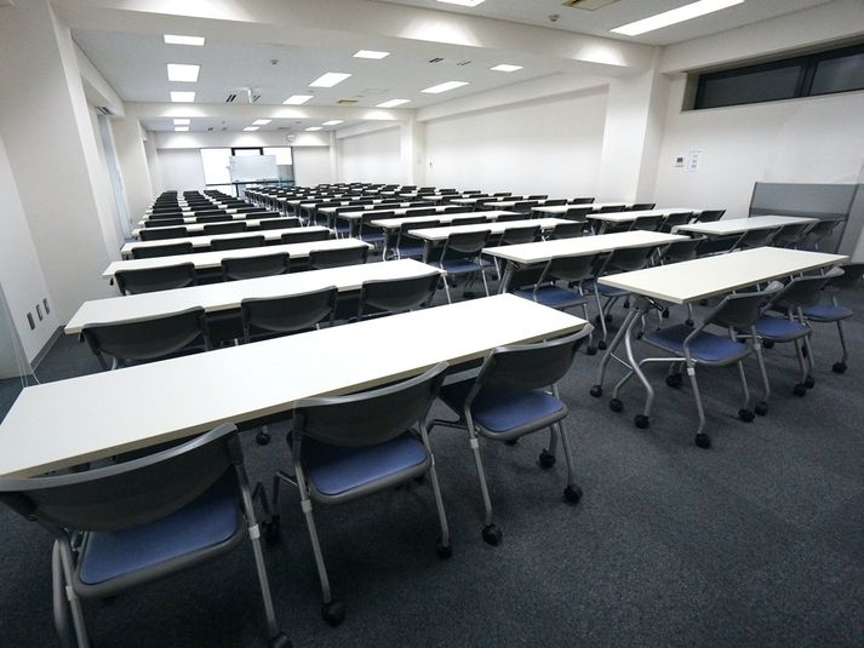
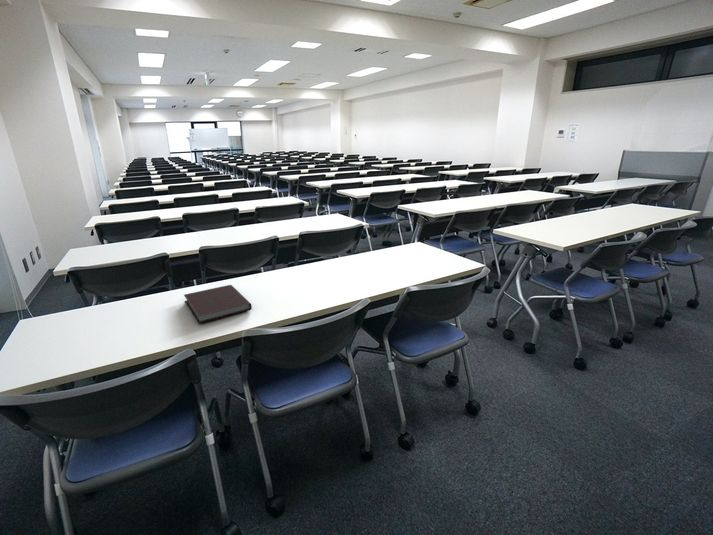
+ notebook [183,284,253,324]
